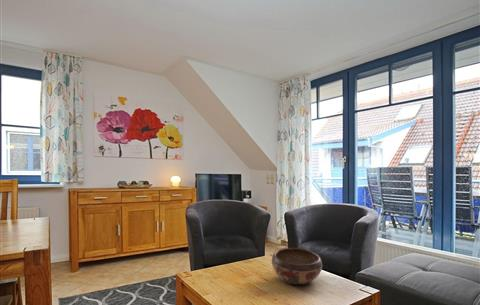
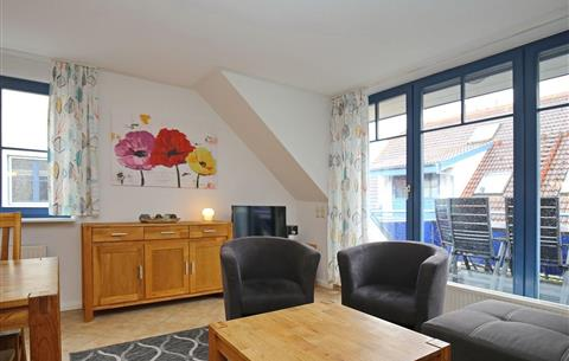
- decorative bowl [271,247,323,286]
